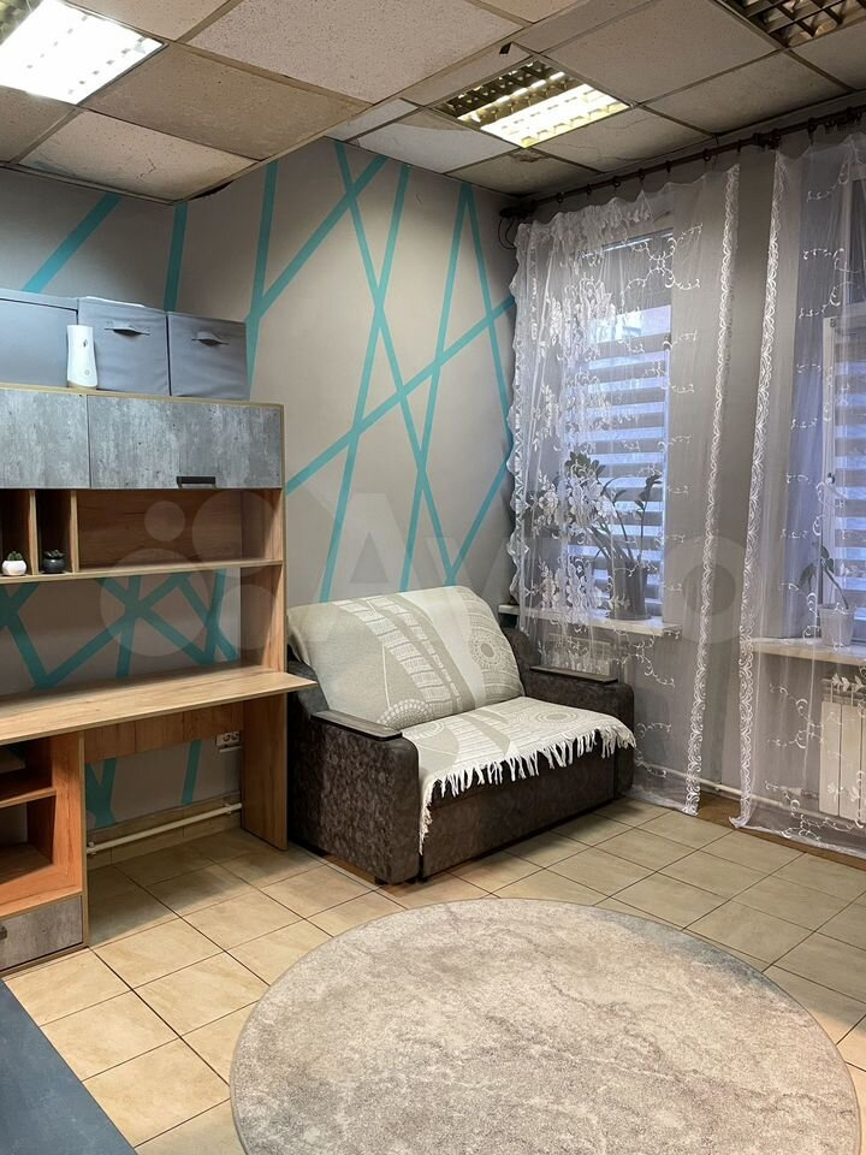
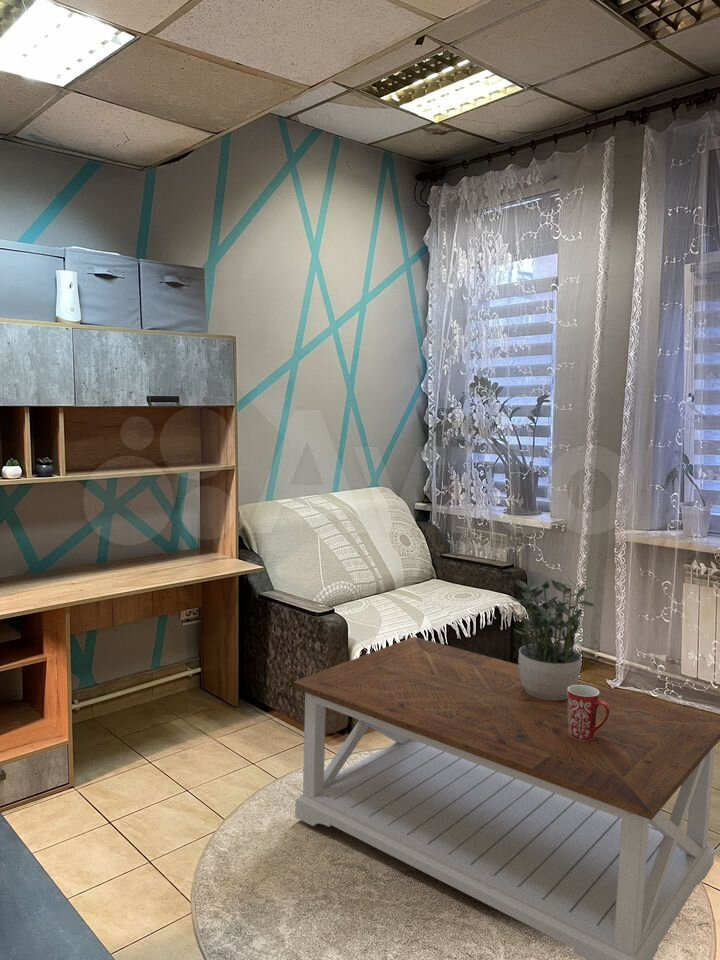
+ mug [567,685,610,740]
+ coffee table [292,636,720,960]
+ potted plant [507,578,596,700]
